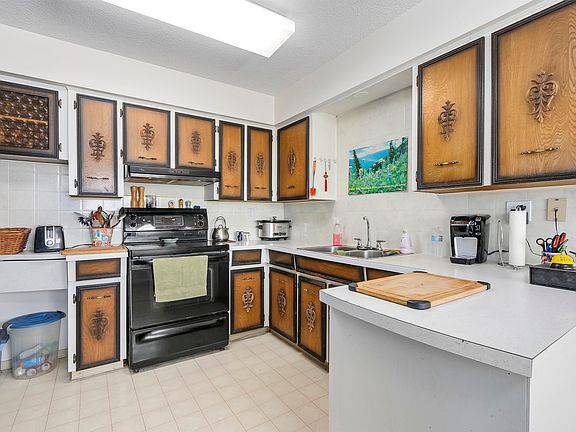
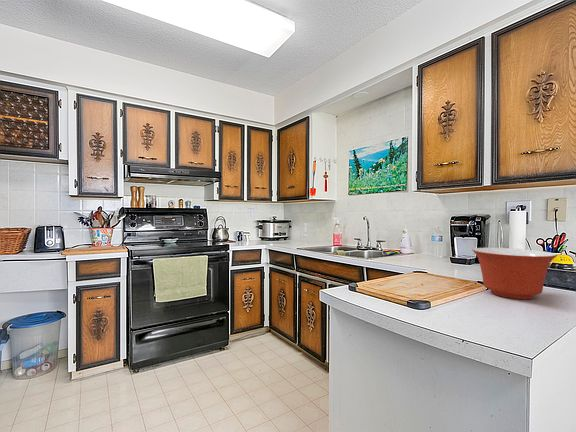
+ mixing bowl [471,247,558,300]
